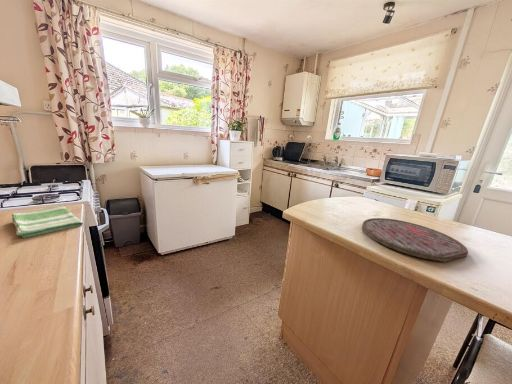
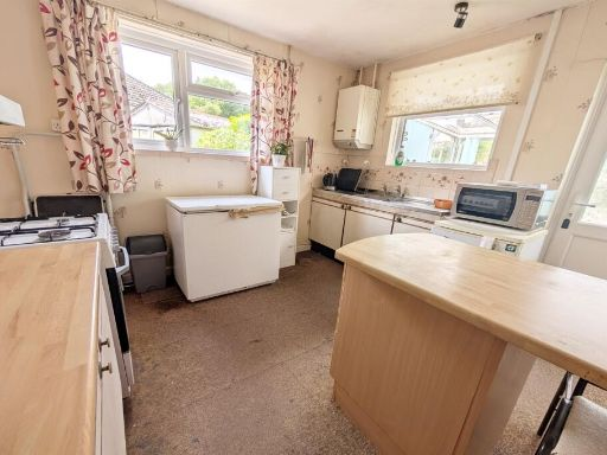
- dish towel [11,205,84,239]
- cutting board [361,217,469,263]
